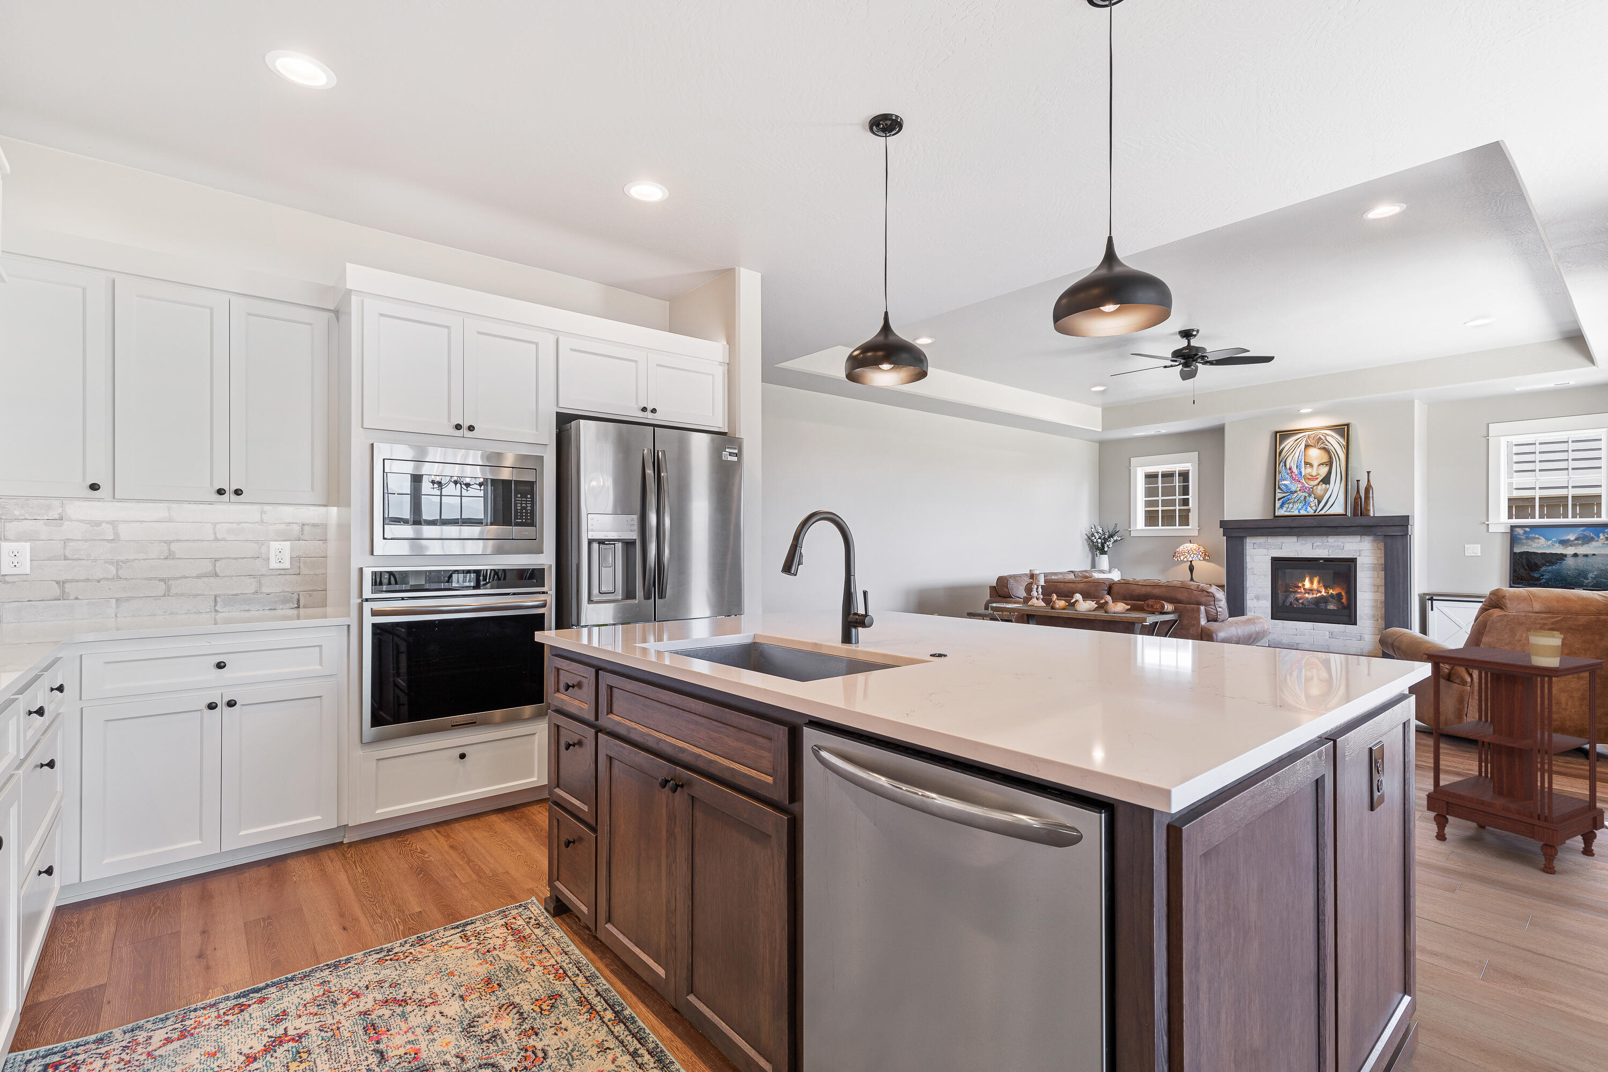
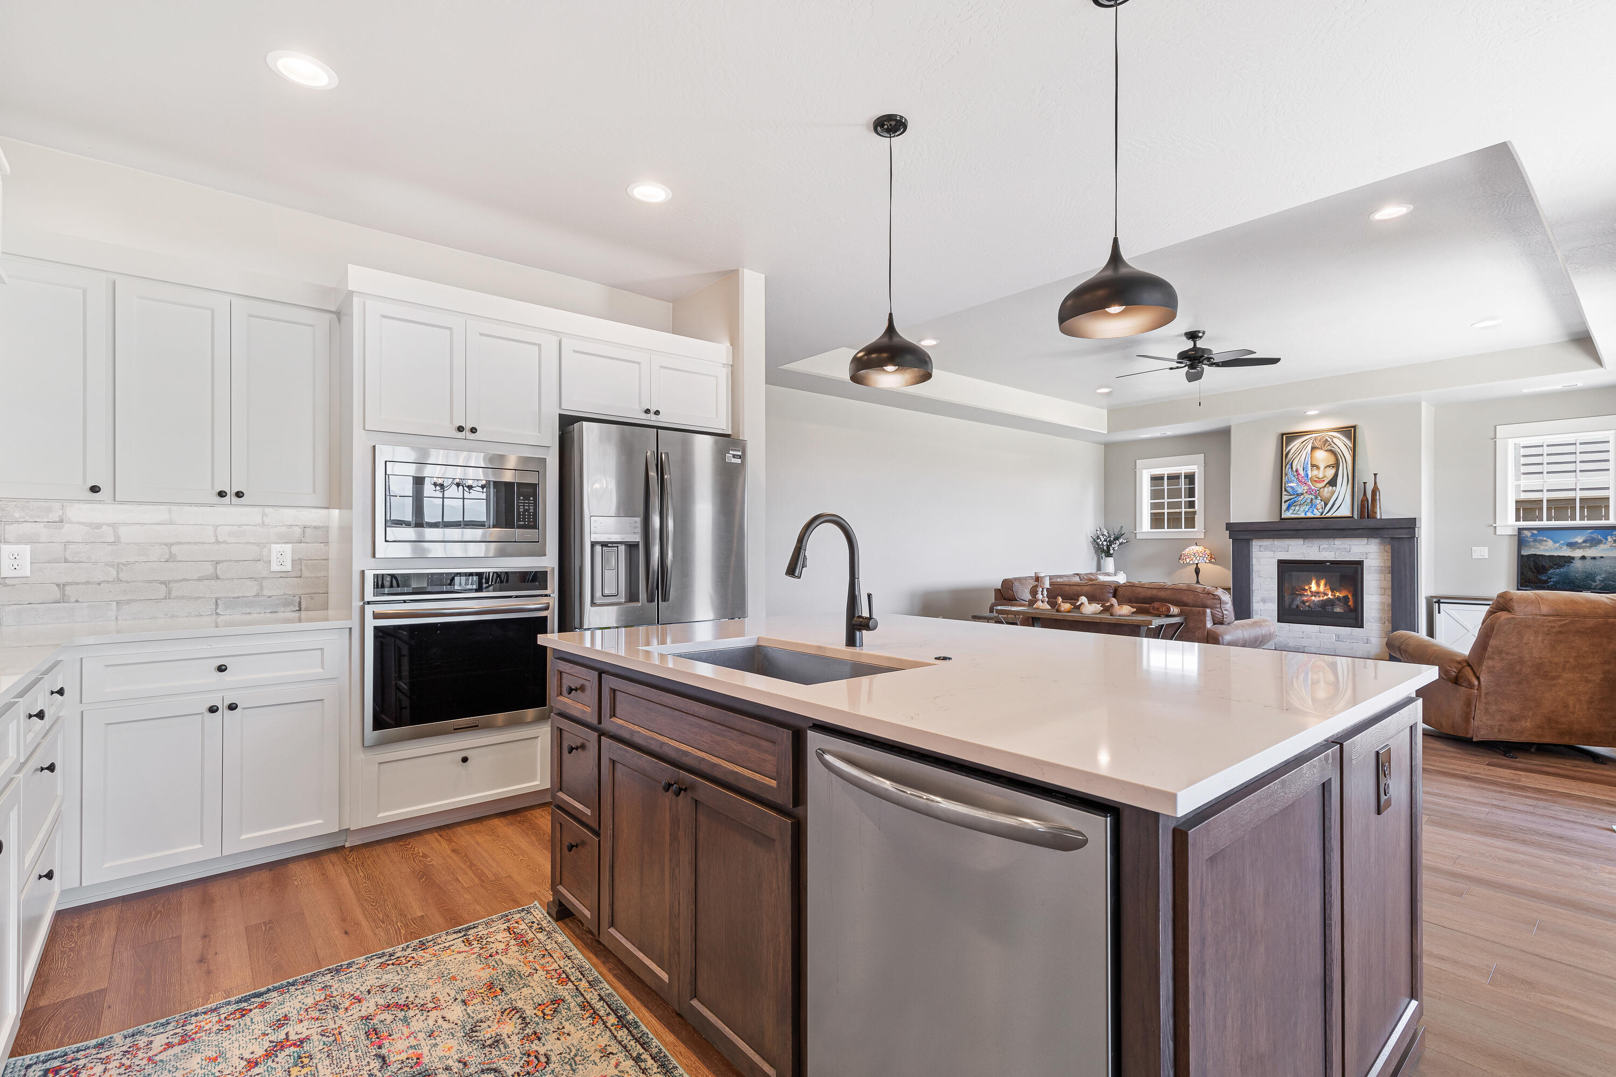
- coffee cup [1527,629,1564,666]
- side table [1423,646,1608,875]
